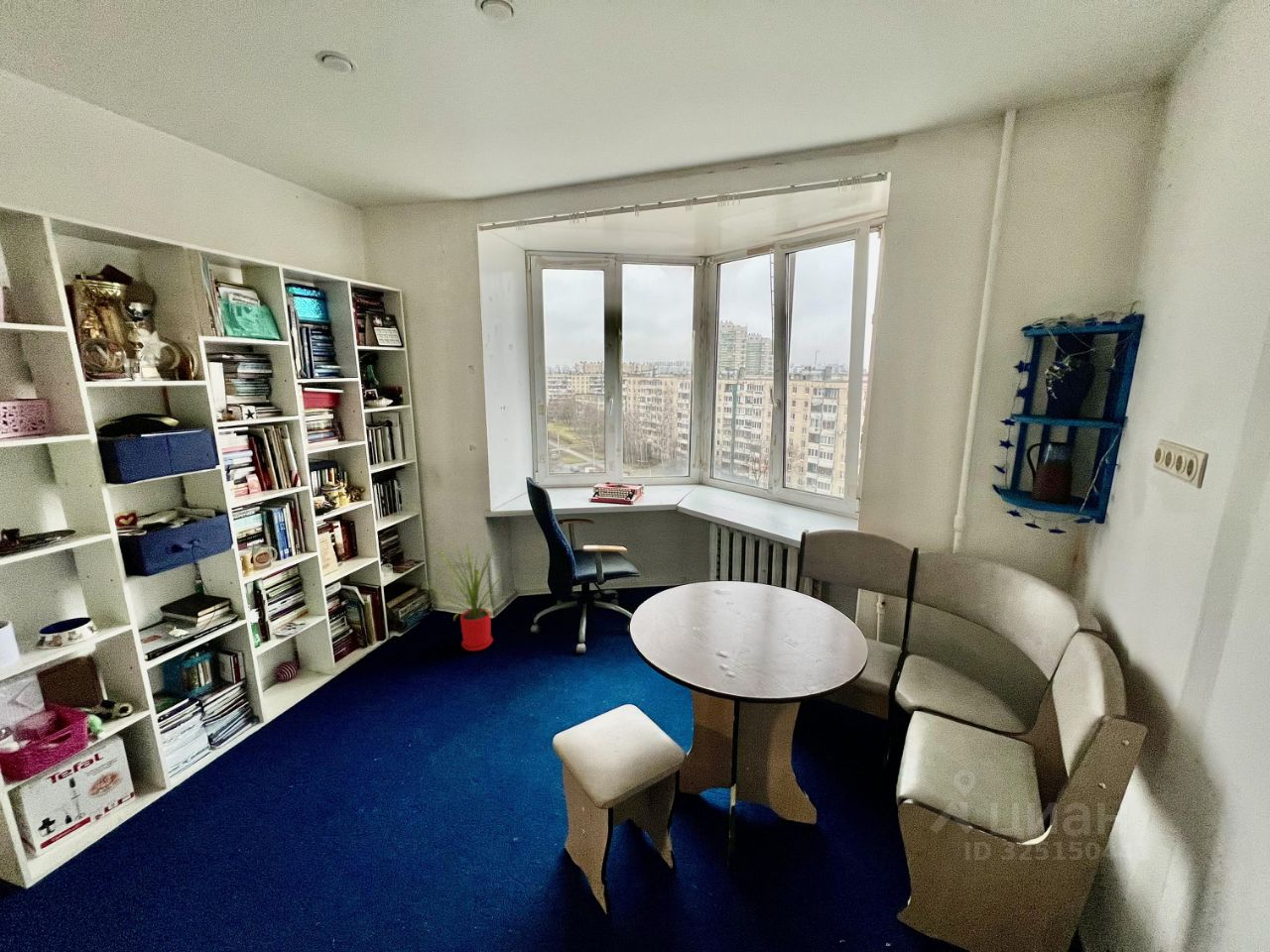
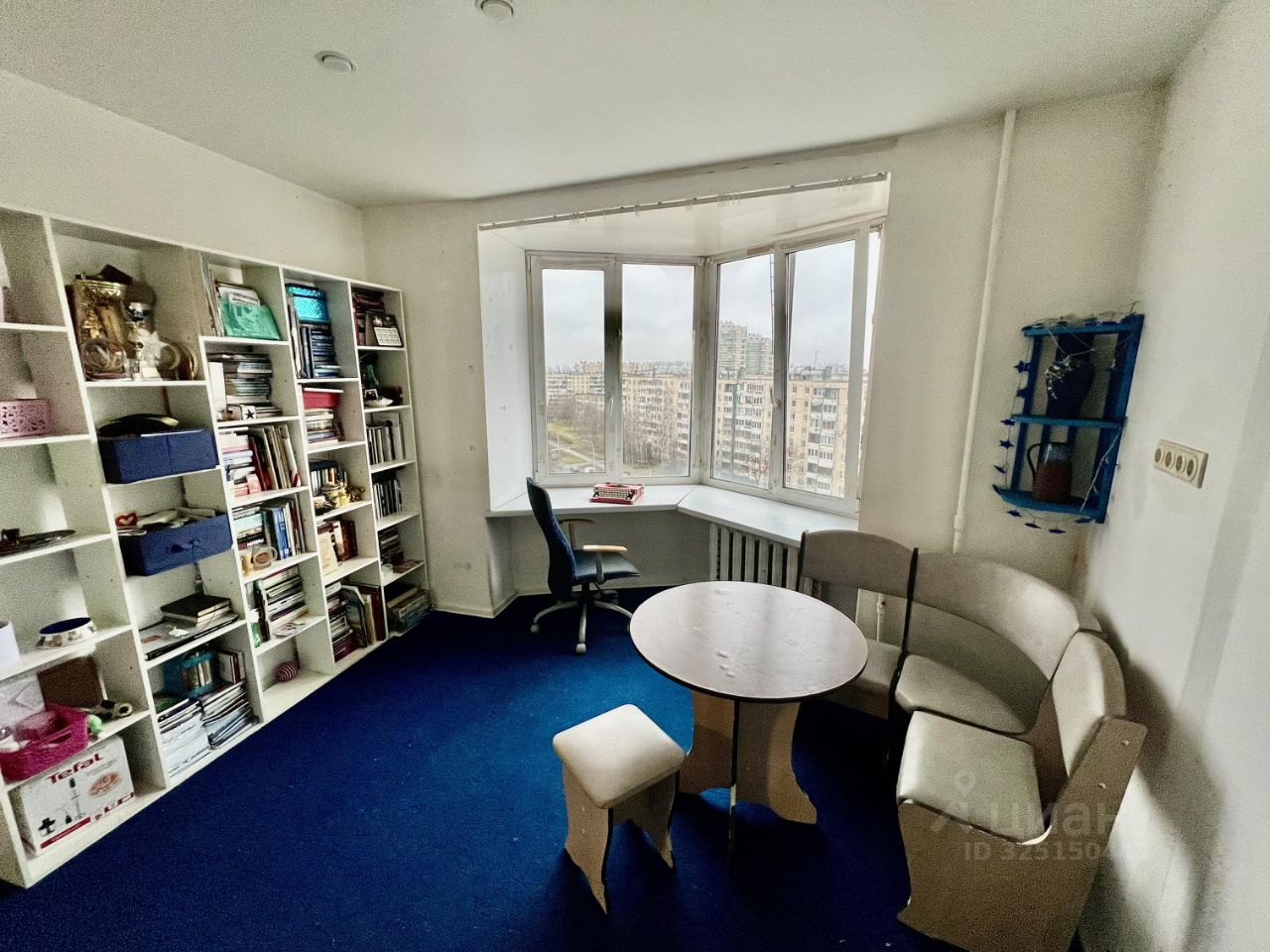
- house plant [425,538,510,652]
